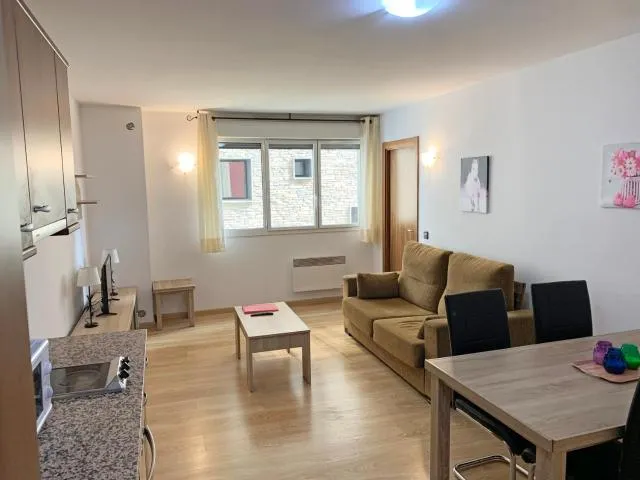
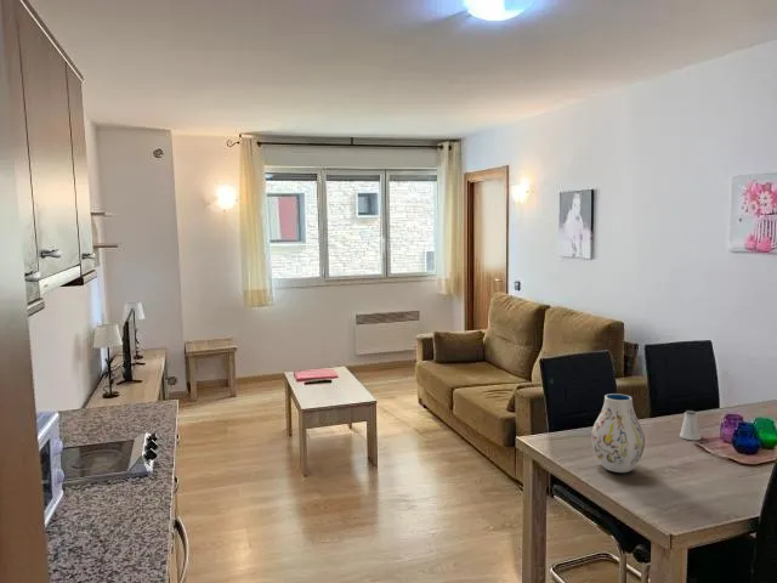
+ saltshaker [679,409,702,441]
+ vase [590,392,646,474]
